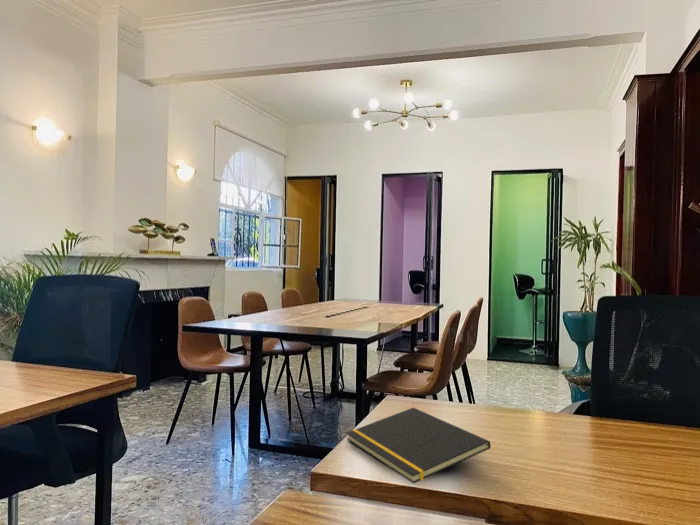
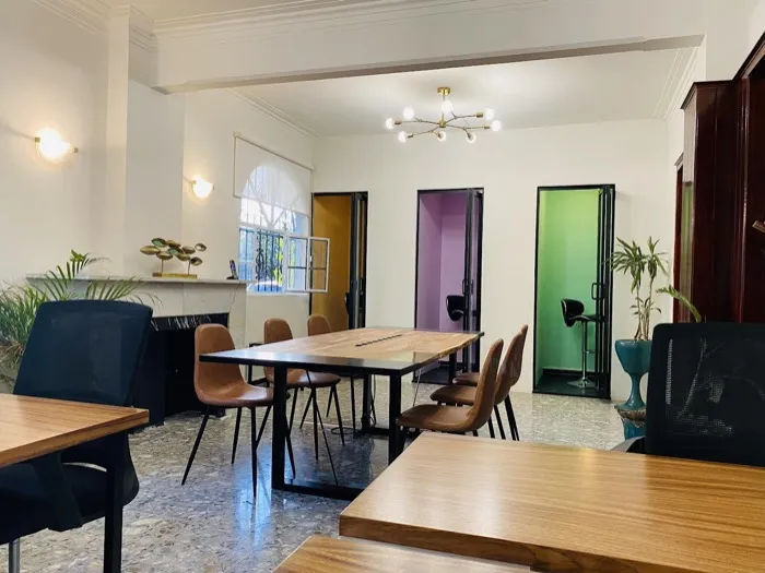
- notepad [345,407,492,484]
